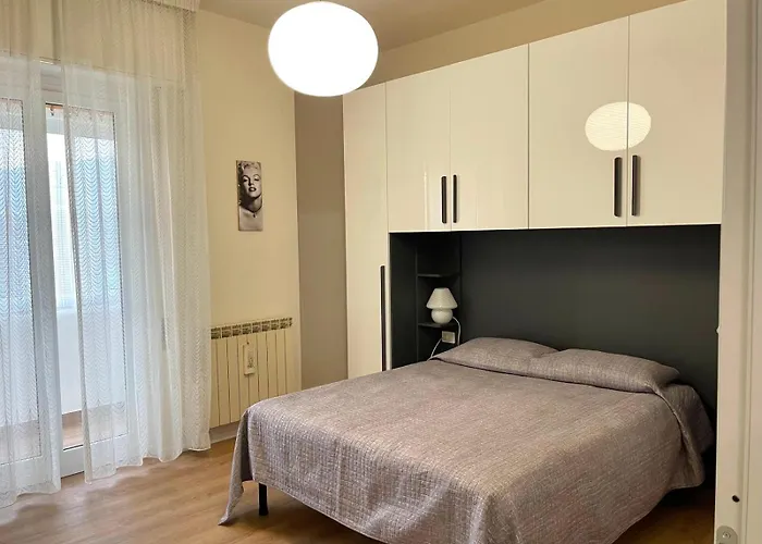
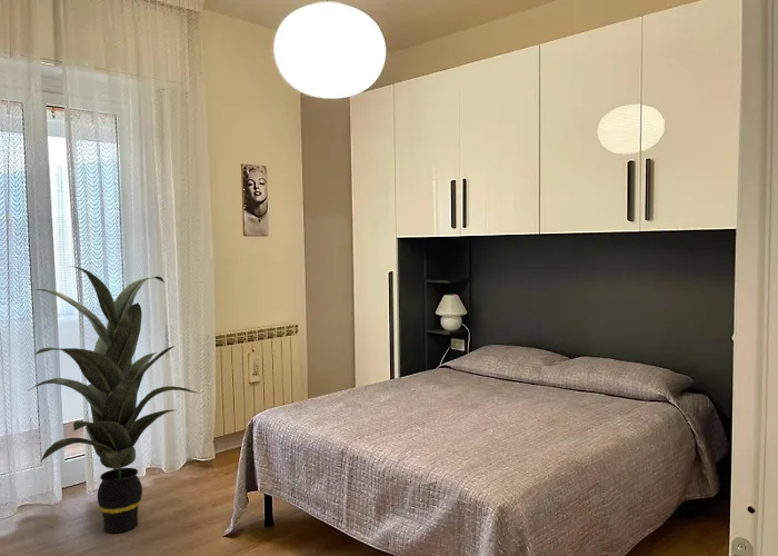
+ indoor plant [28,265,201,534]
